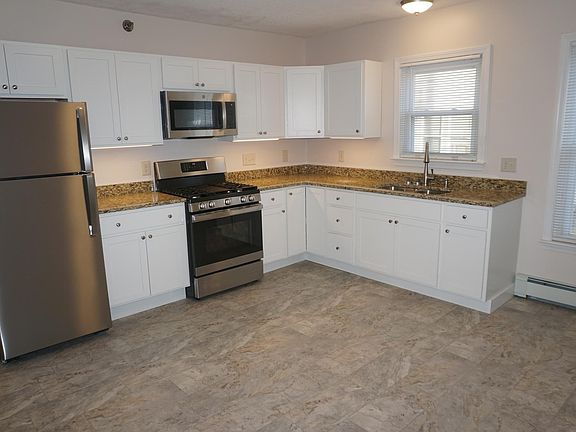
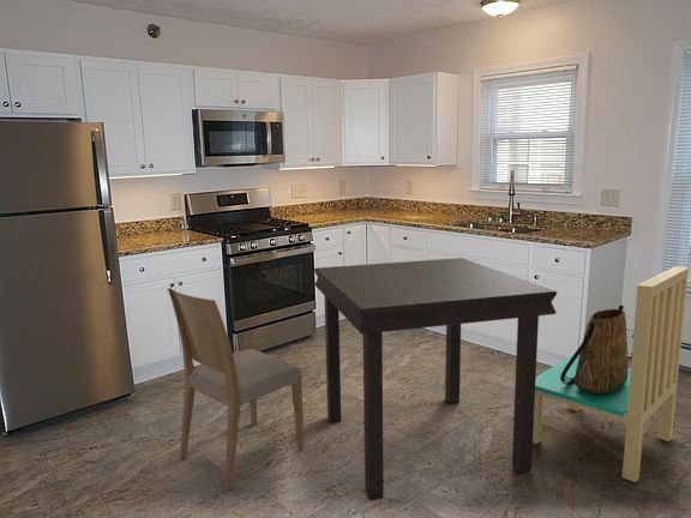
+ dining chair [167,287,305,492]
+ dining chair [533,265,690,483]
+ tote bag [560,305,630,394]
+ dining table [313,257,558,501]
